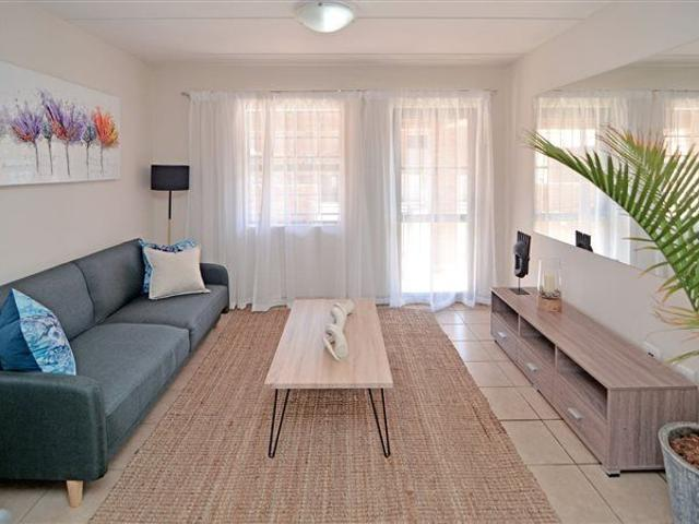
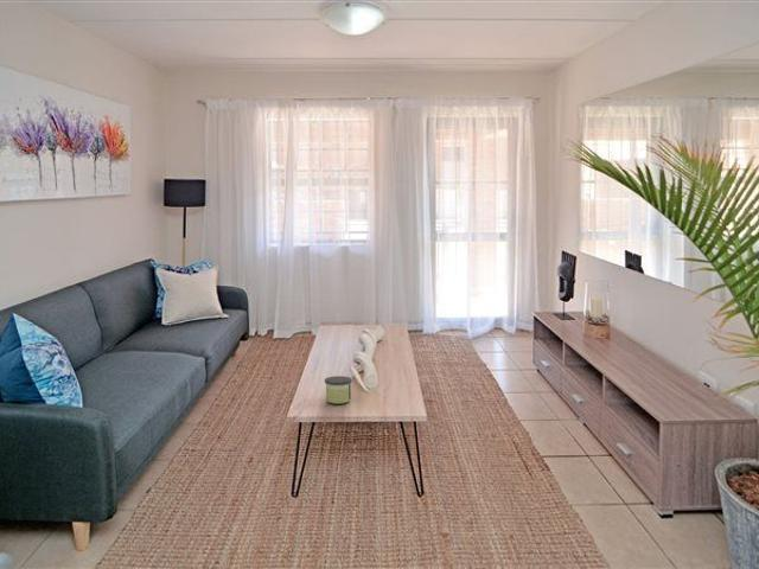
+ candle [324,375,353,405]
